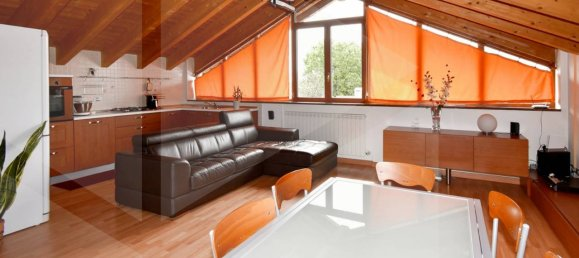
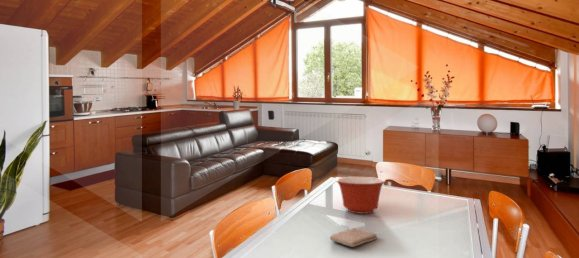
+ mixing bowl [335,176,386,215]
+ washcloth [329,227,378,248]
